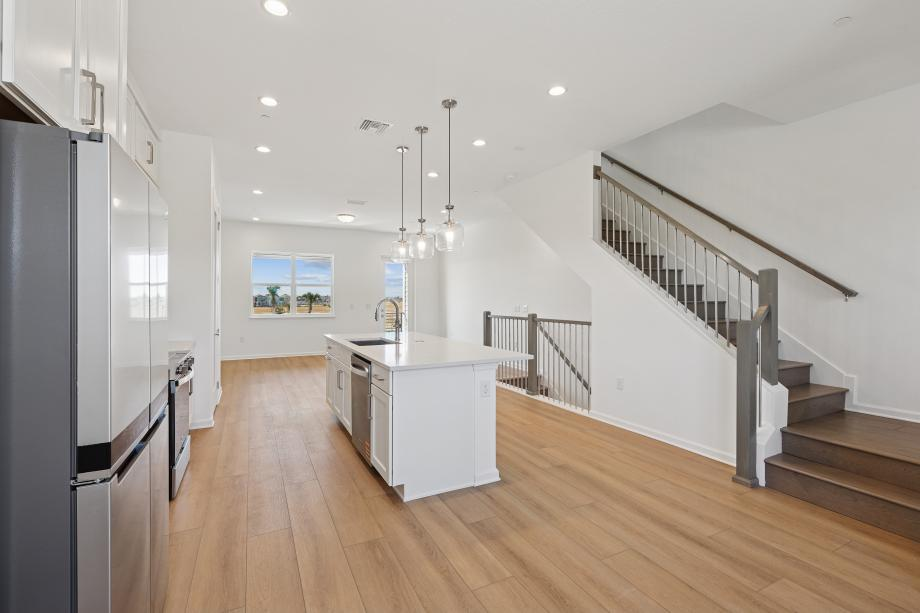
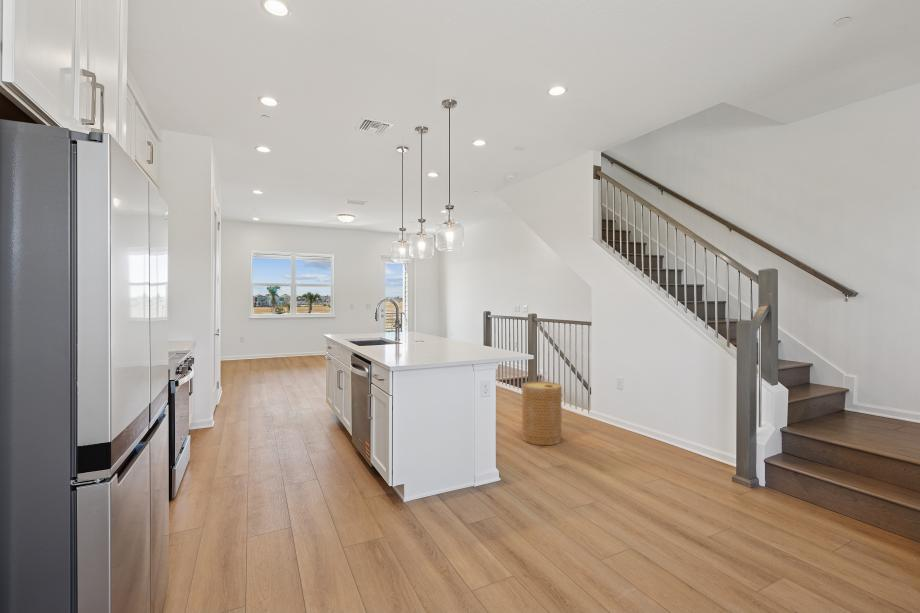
+ basket [521,381,563,446]
